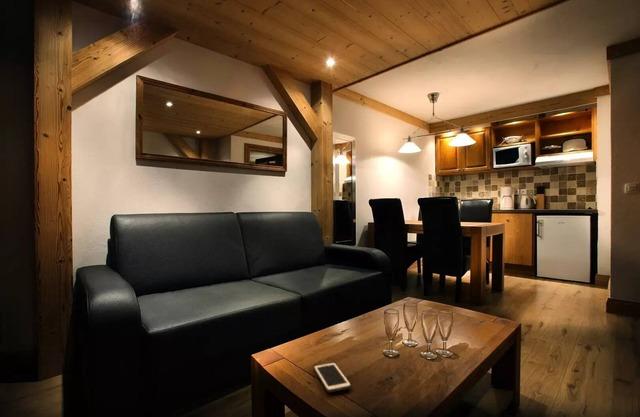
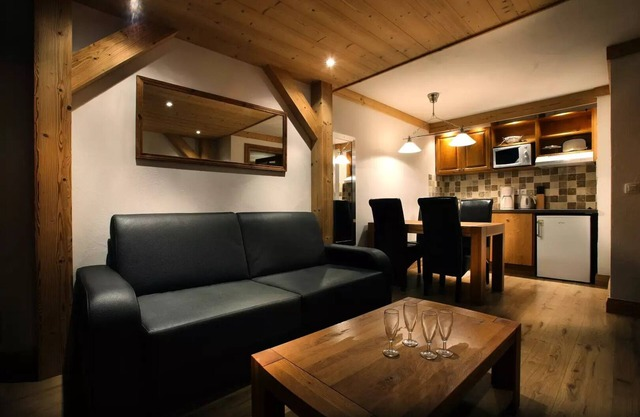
- cell phone [313,361,352,393]
